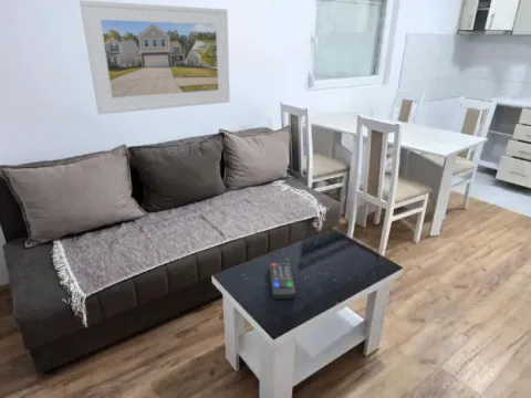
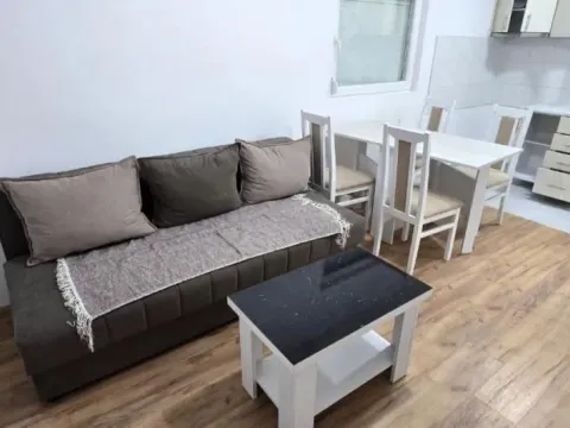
- remote control [268,262,296,301]
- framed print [79,0,231,115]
